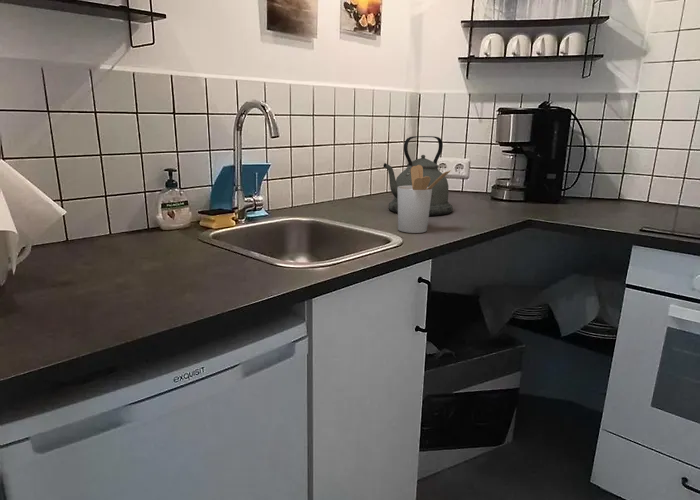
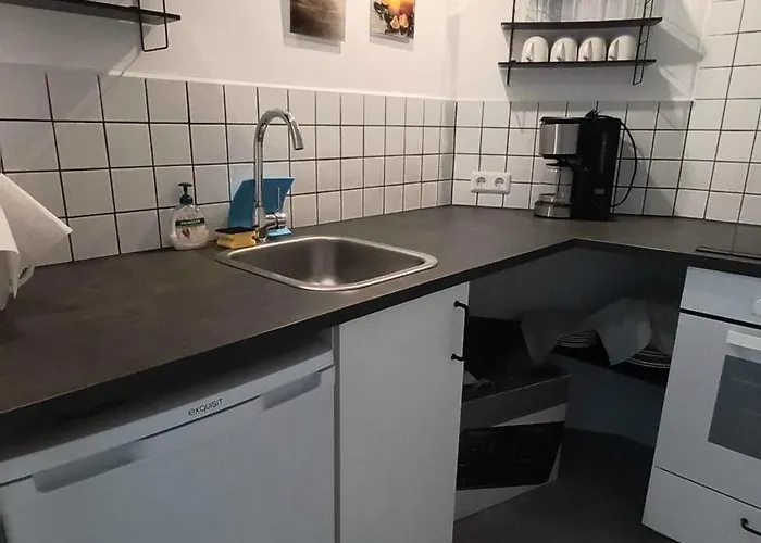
- utensil holder [397,165,452,234]
- kettle [382,135,454,216]
